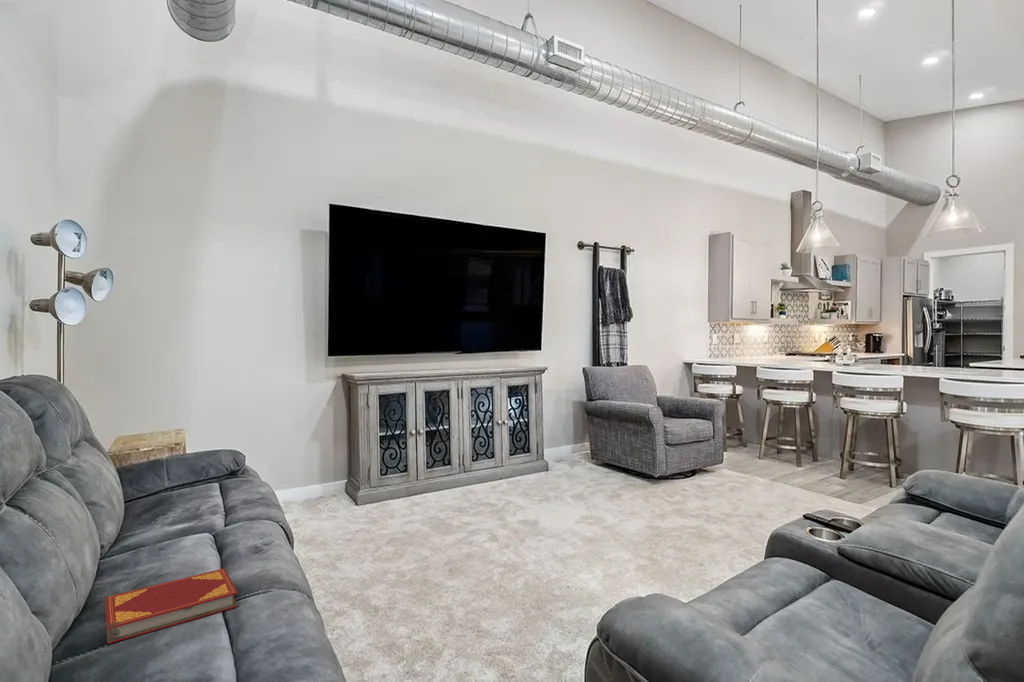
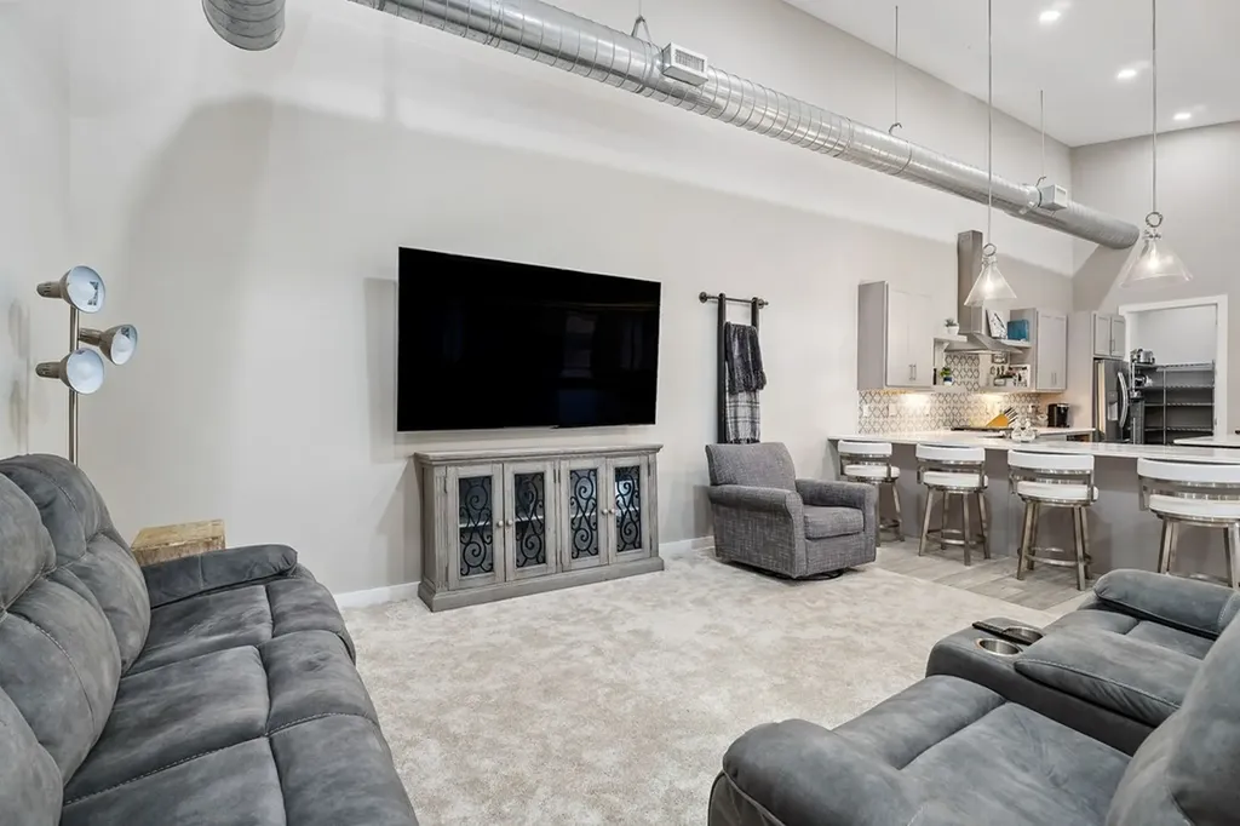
- hardback book [104,567,239,645]
